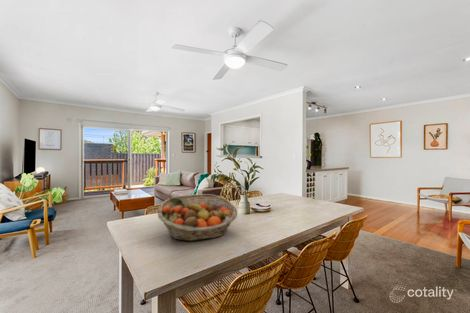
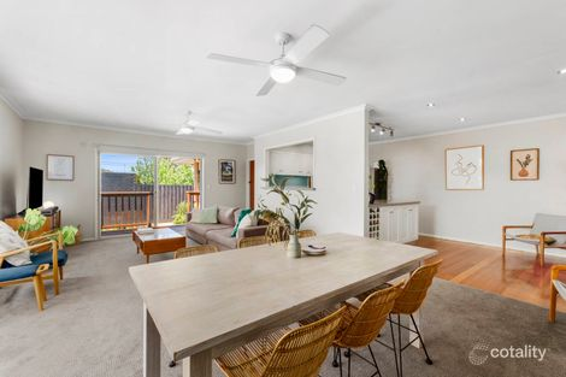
- fruit basket [156,193,238,242]
